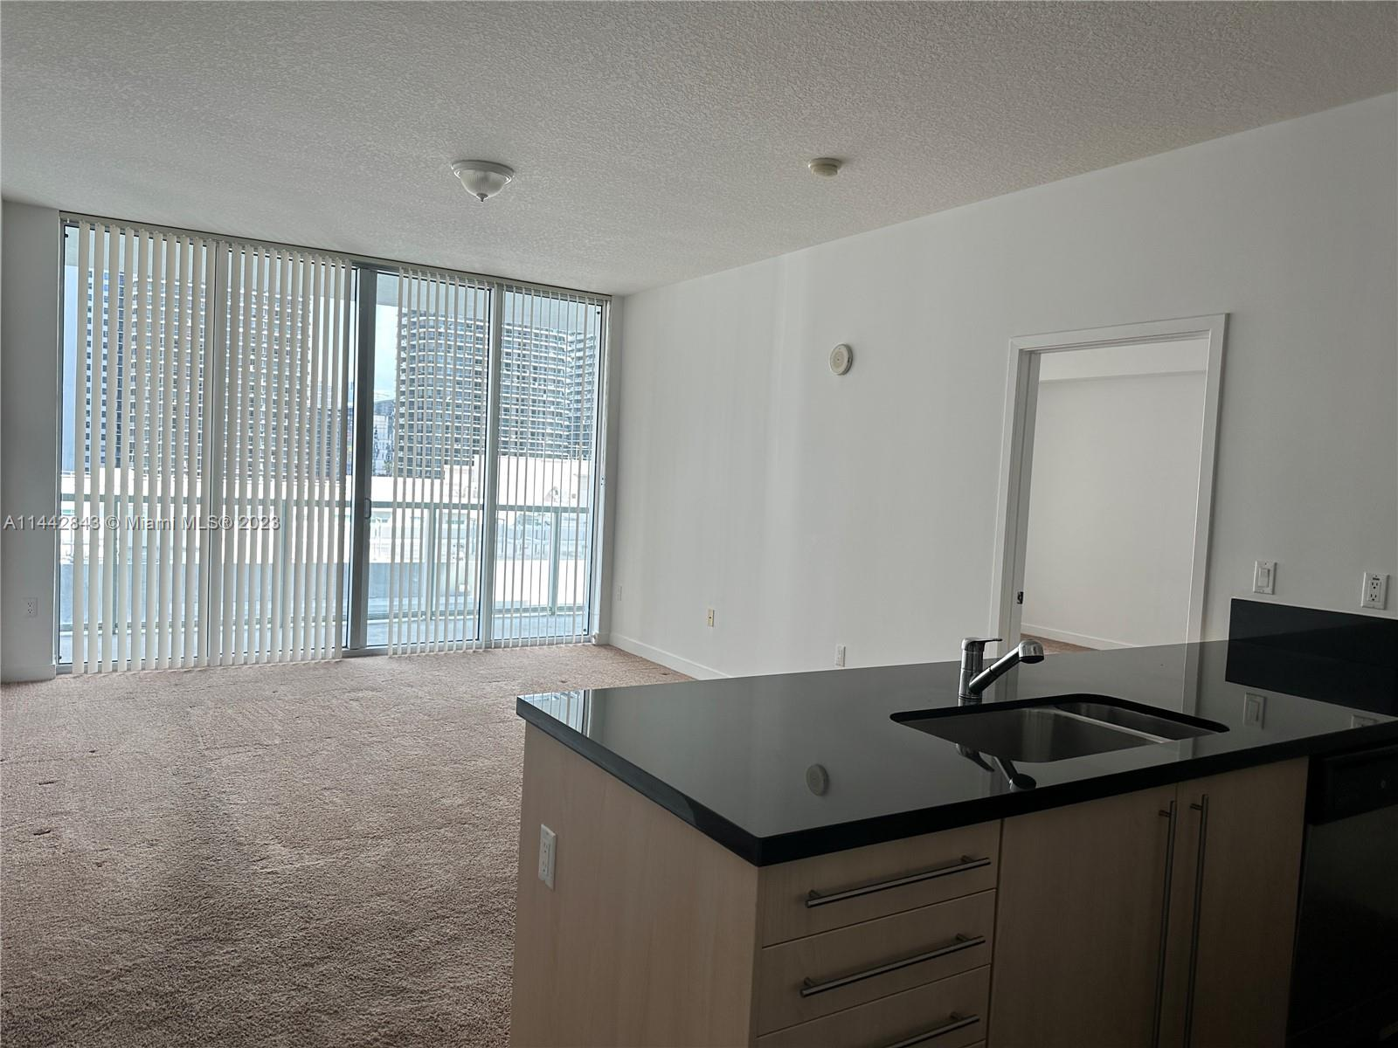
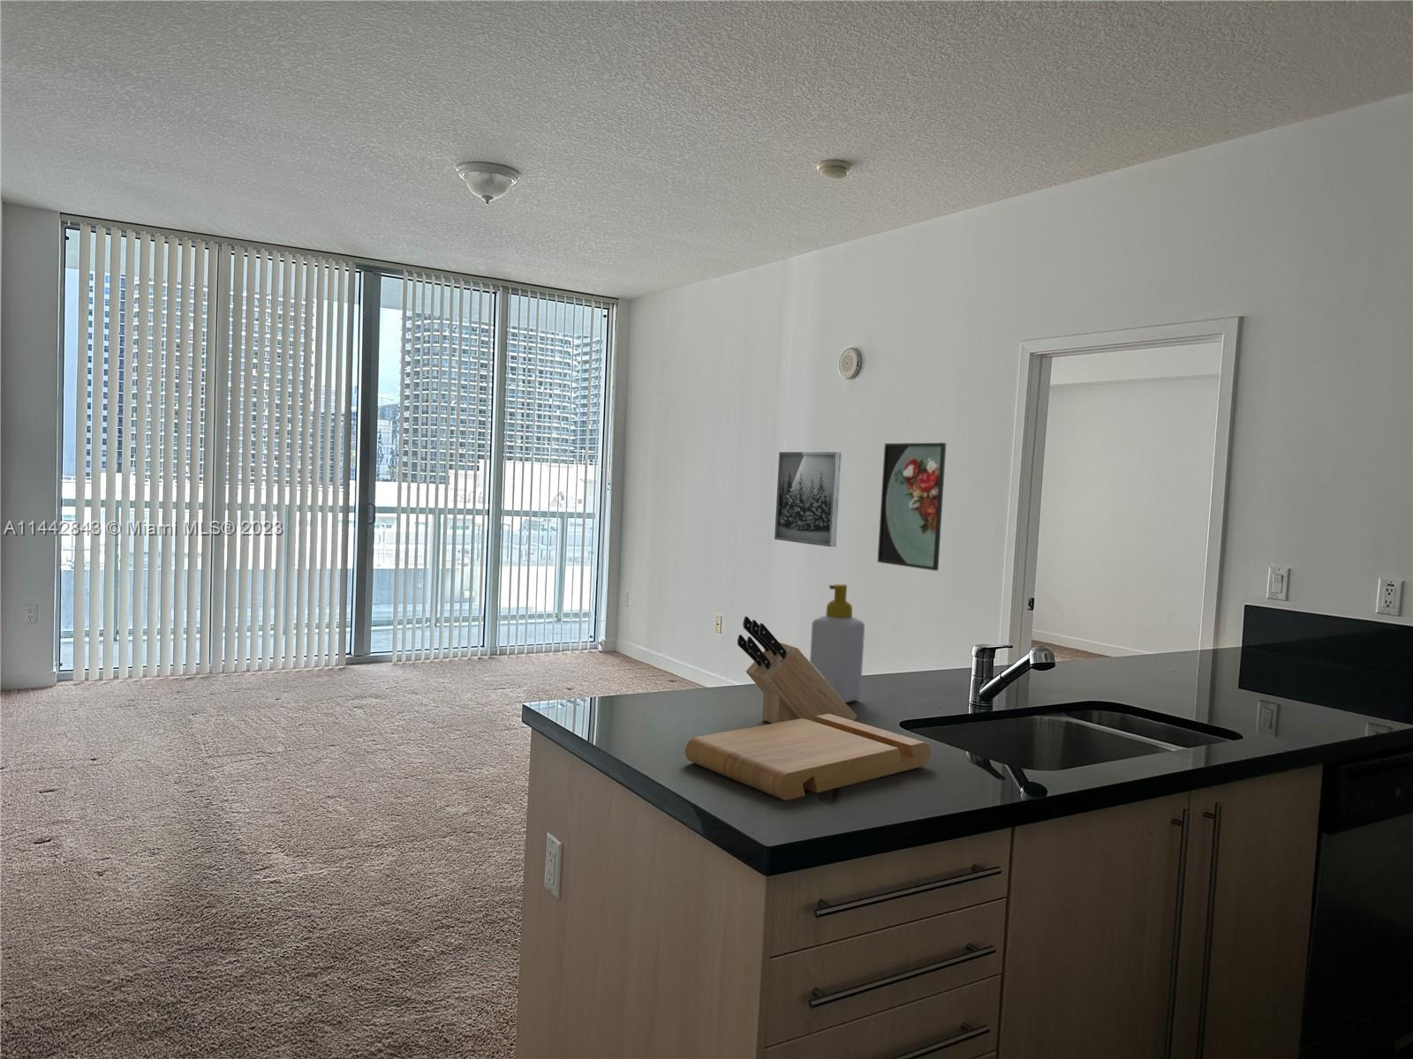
+ wall art [773,451,842,548]
+ knife block [737,615,858,724]
+ soap bottle [809,583,866,703]
+ cutting board [684,714,931,801]
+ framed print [877,442,948,572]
